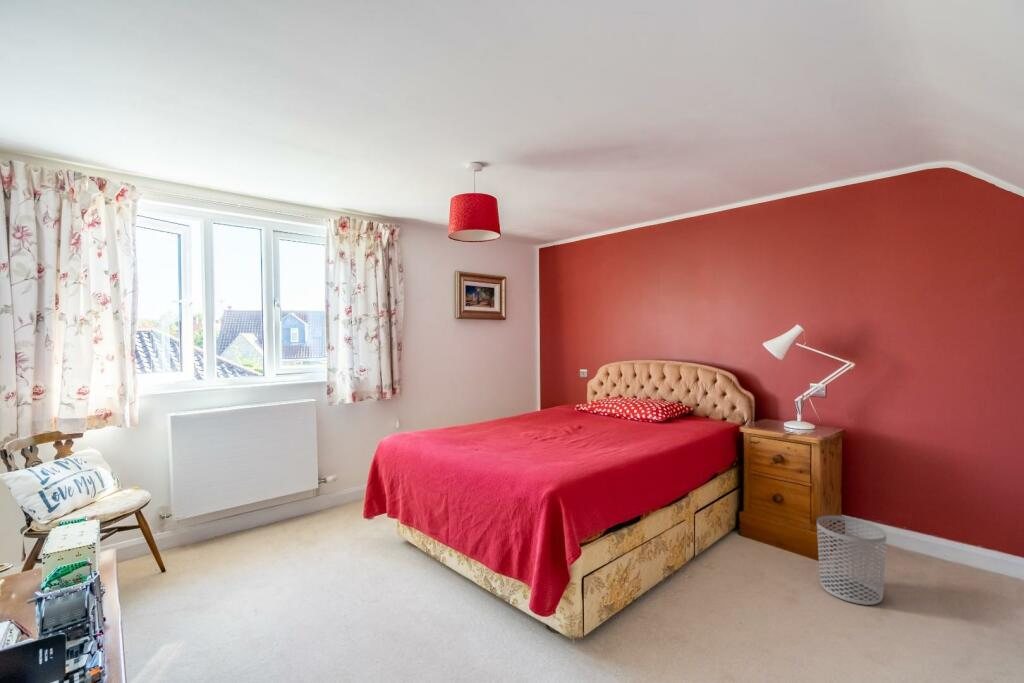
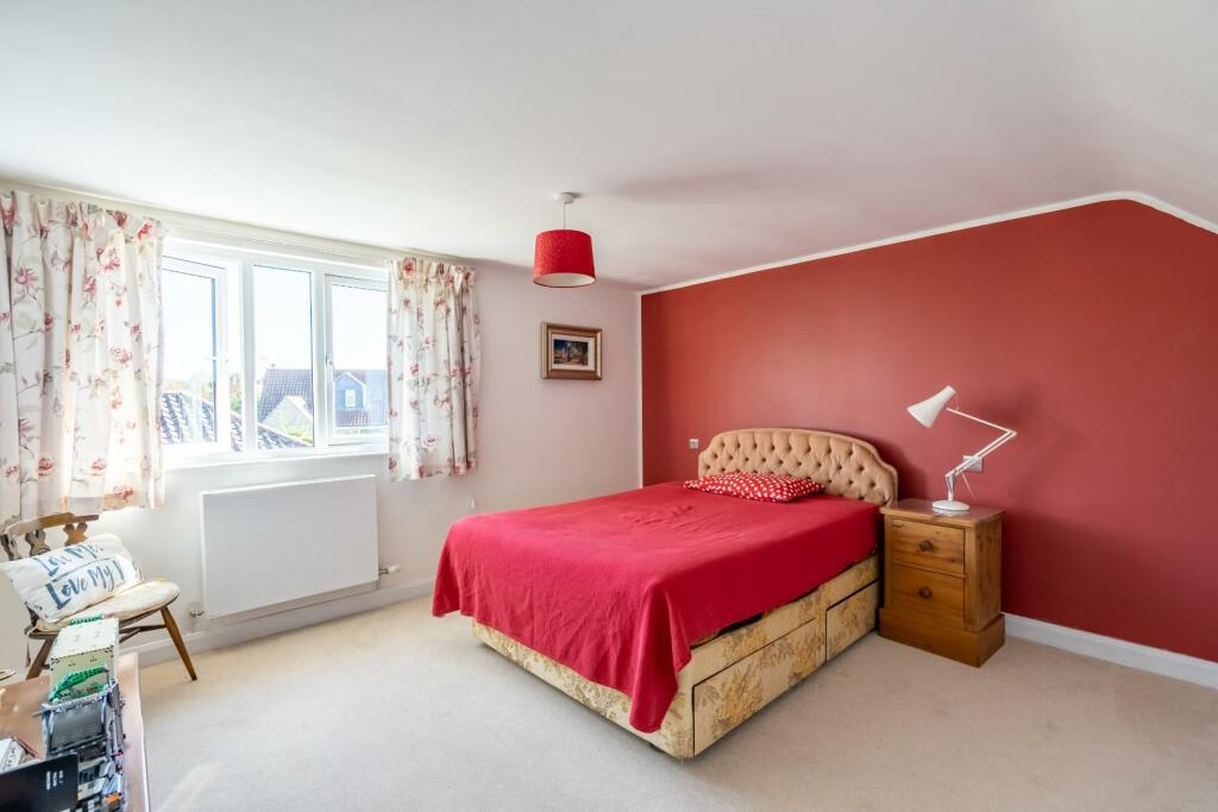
- waste bin [816,515,887,606]
